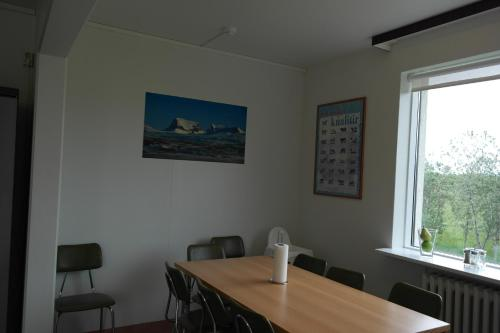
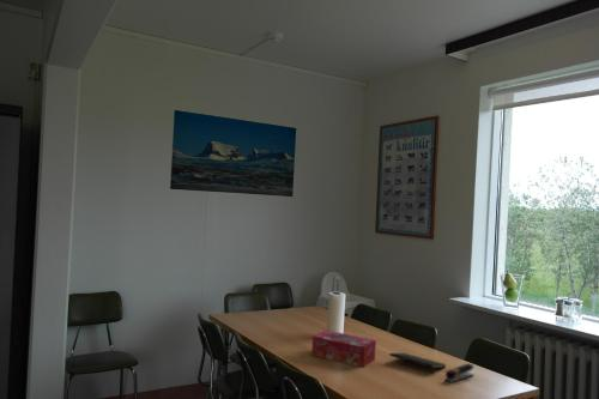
+ stapler [443,362,474,383]
+ notepad [388,352,447,375]
+ tissue box [310,330,377,368]
